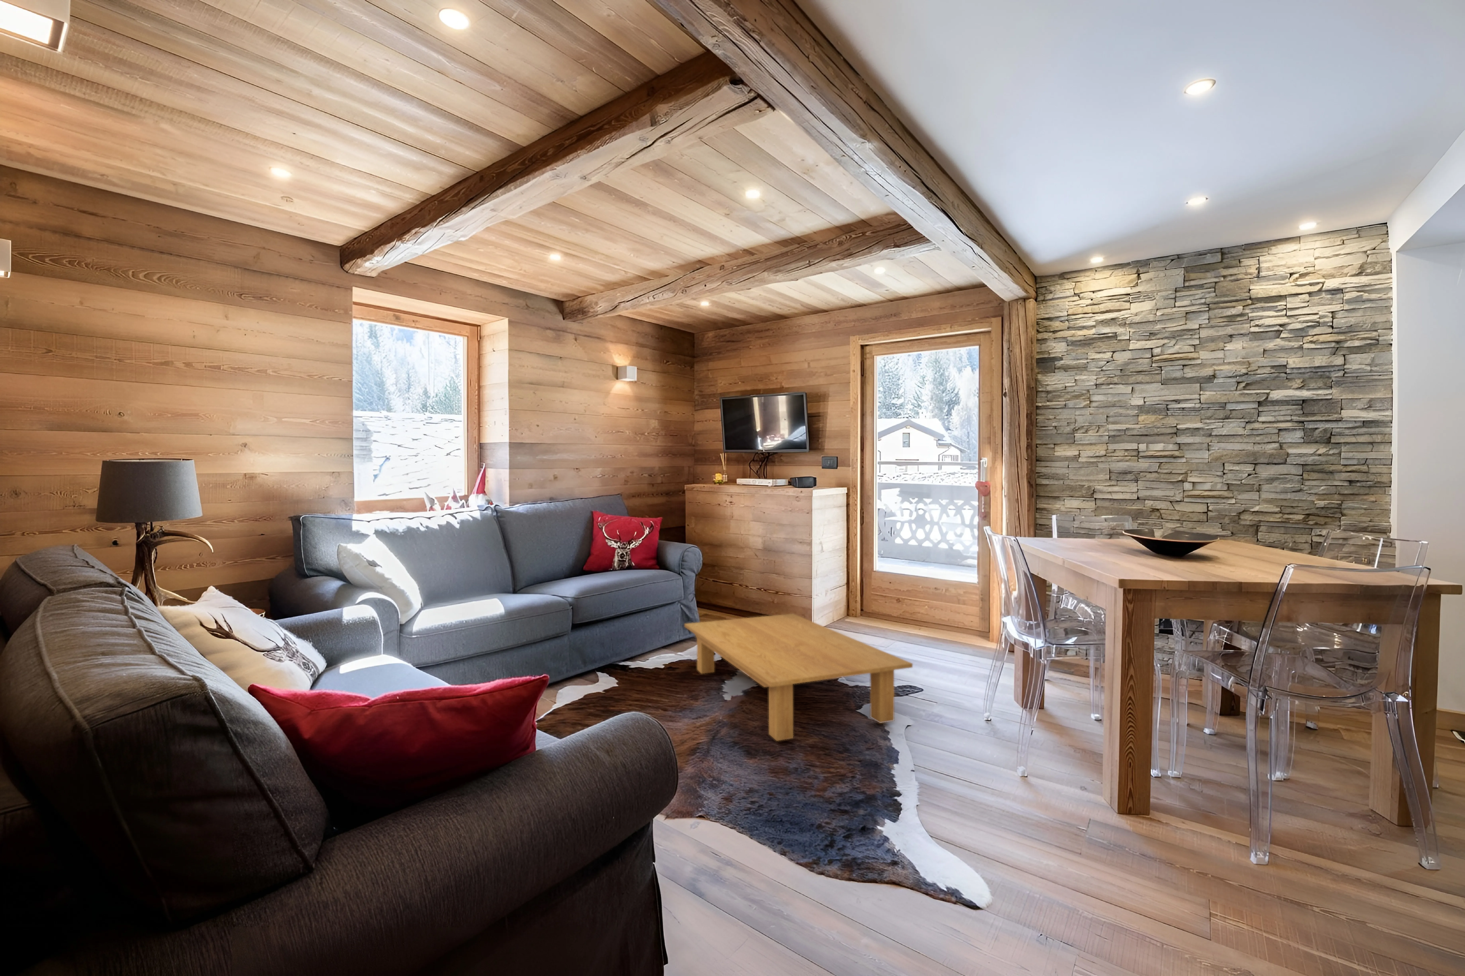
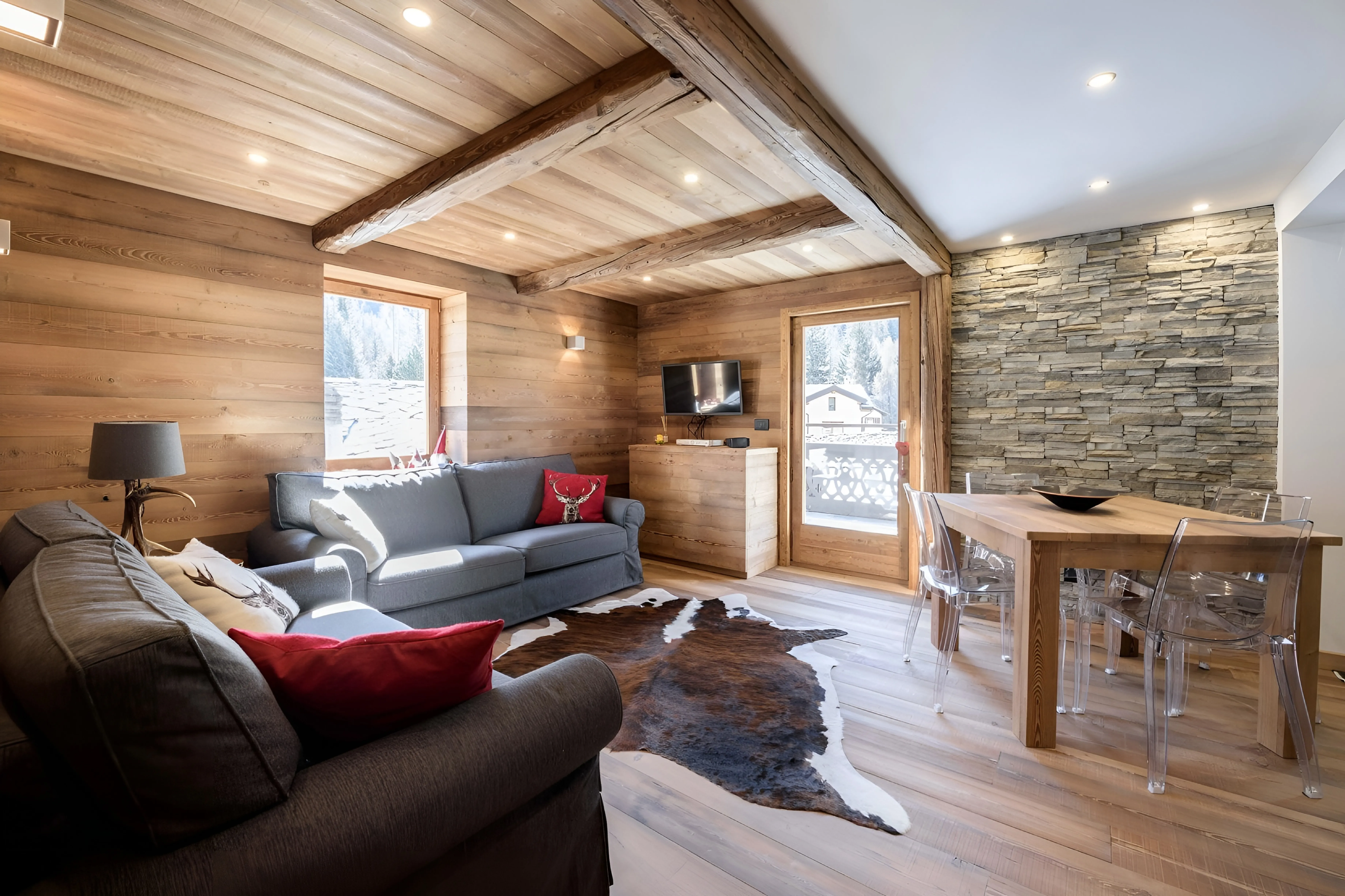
- coffee table [684,613,913,742]
